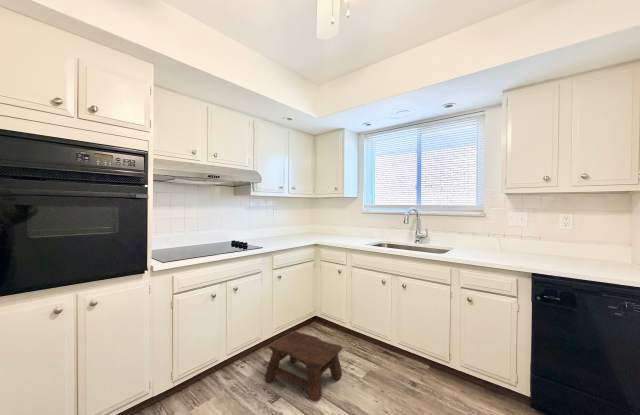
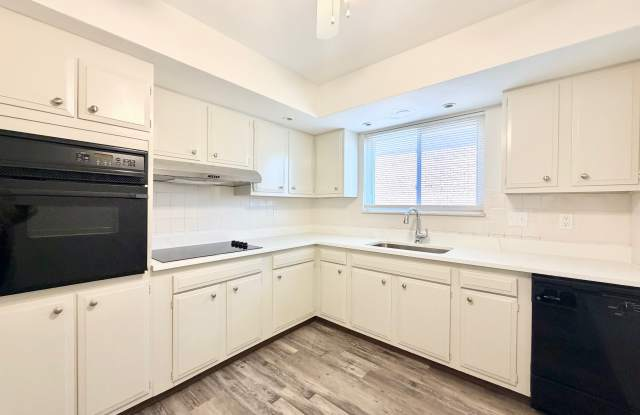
- stool [264,330,343,403]
